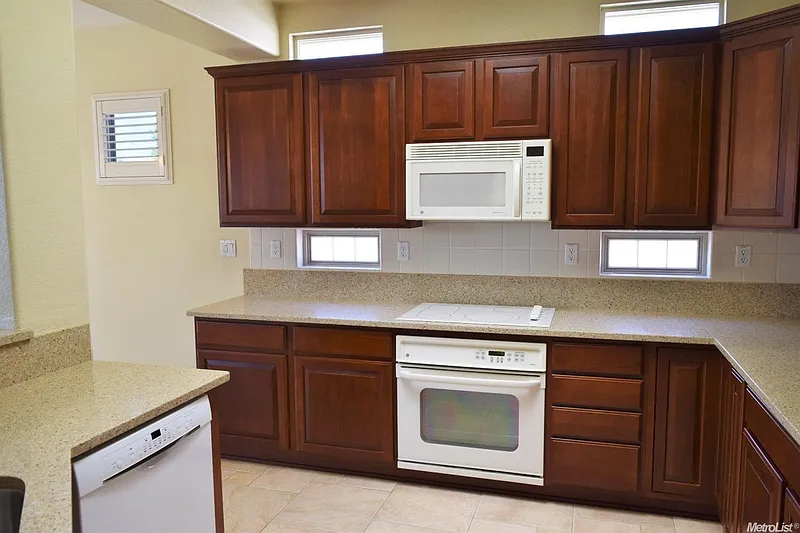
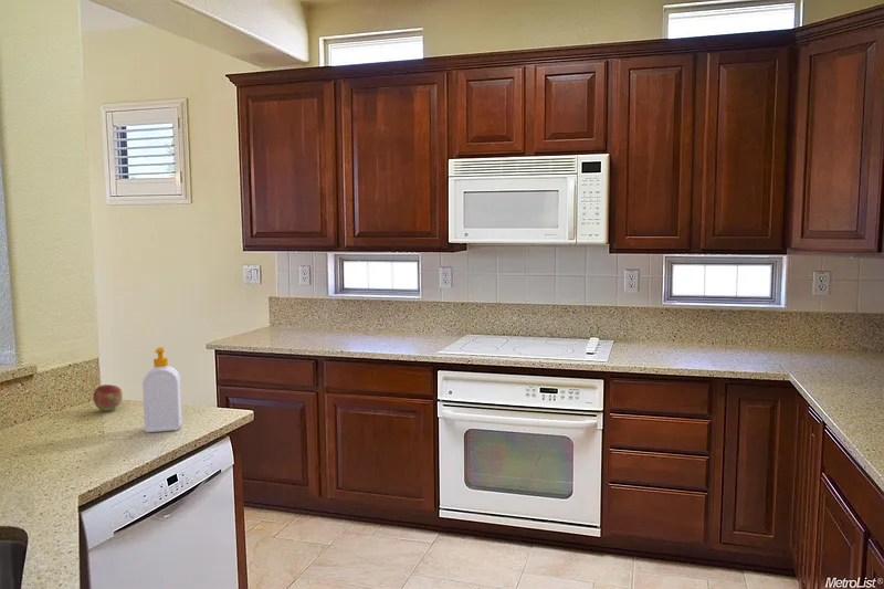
+ soap bottle [141,346,183,433]
+ fruit [93,383,124,412]
